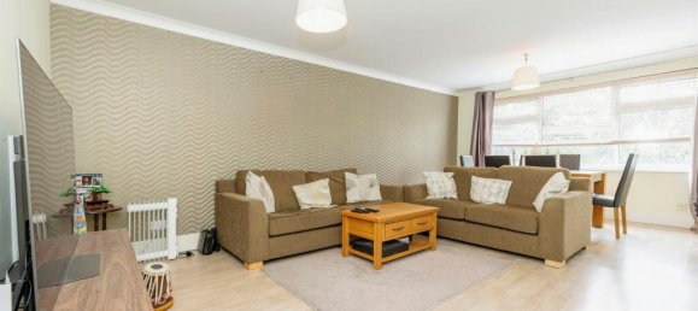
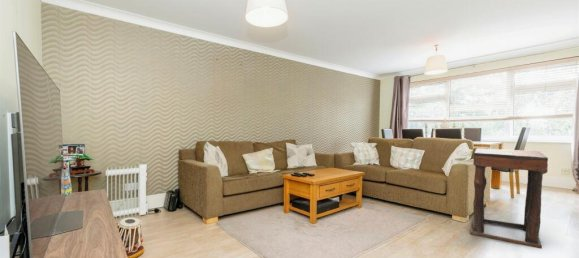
+ side table [469,147,549,250]
